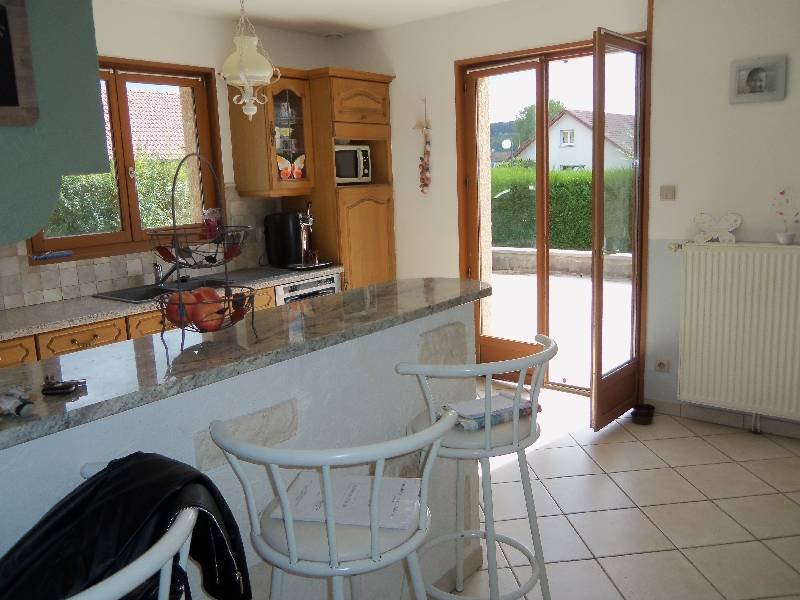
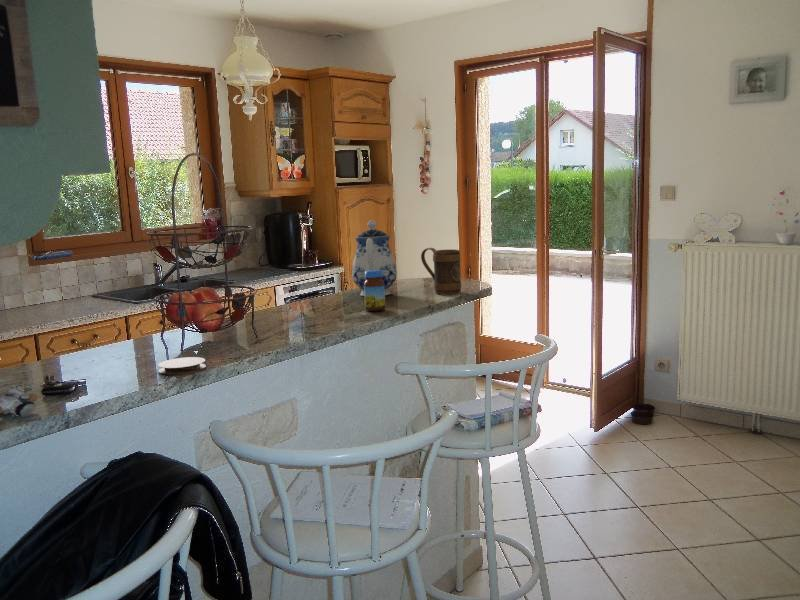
+ jar [364,270,387,312]
+ coaster [157,356,207,375]
+ mug [420,247,462,295]
+ teapot [351,219,398,297]
